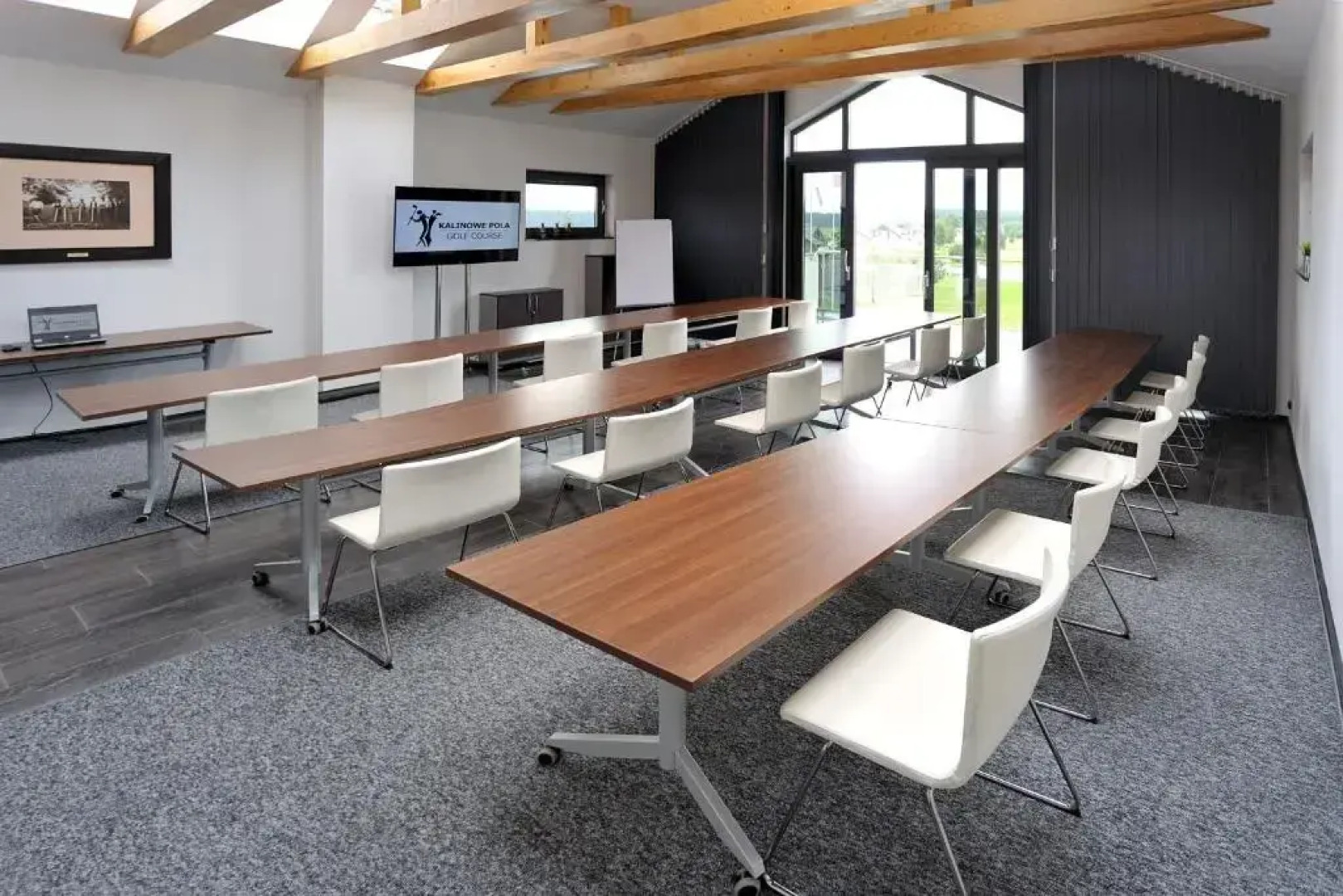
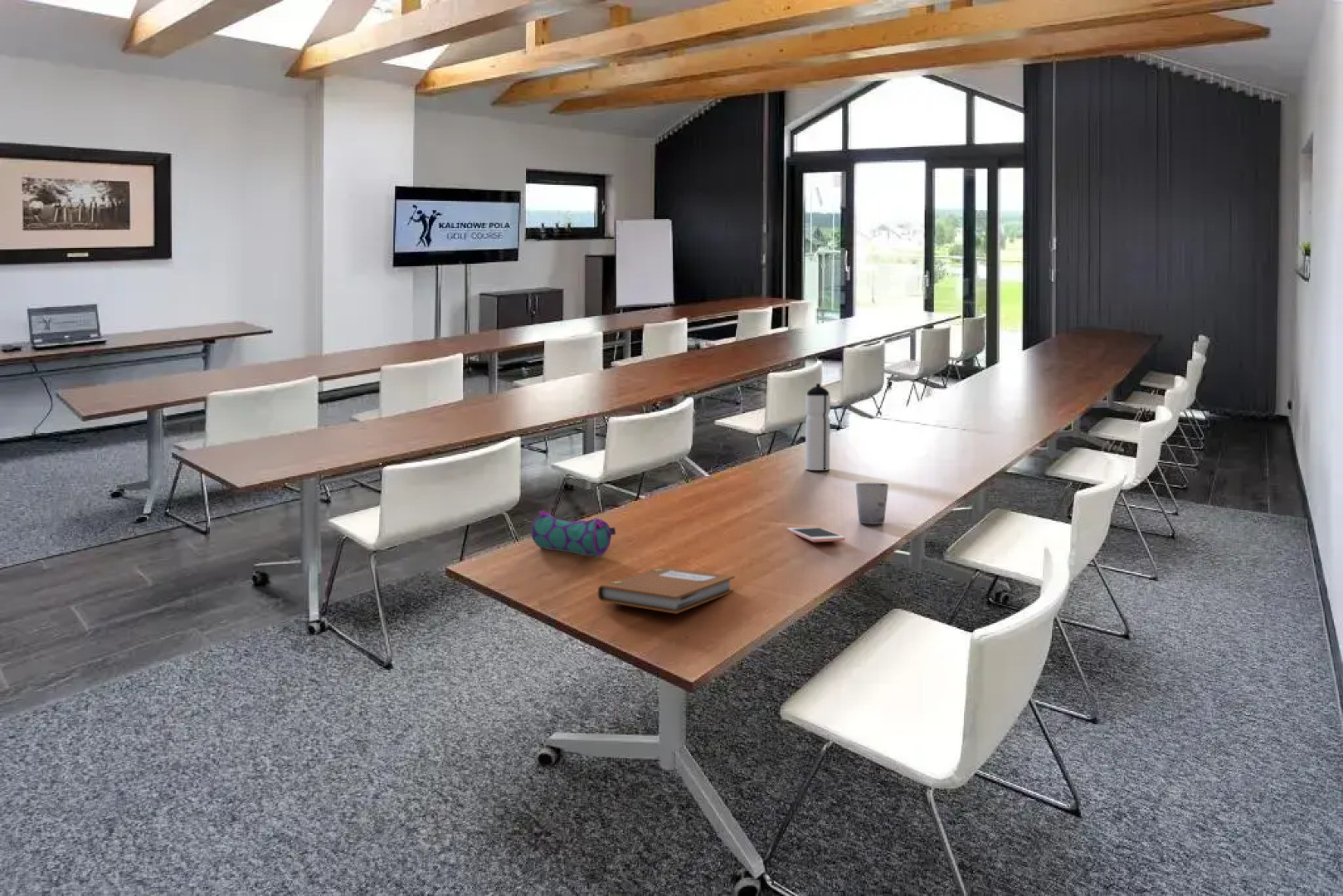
+ cup [854,482,889,525]
+ notebook [597,566,736,615]
+ cell phone [786,527,846,543]
+ water bottle [805,382,831,471]
+ pencil case [530,510,616,558]
